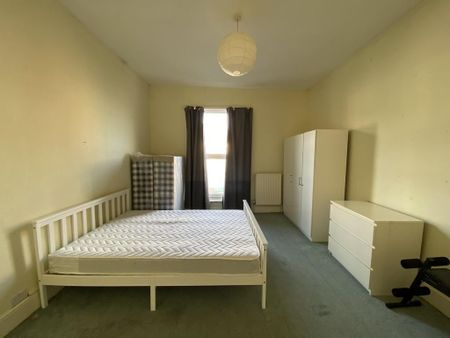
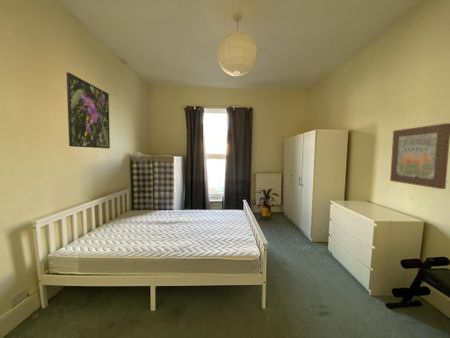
+ wall art [389,122,450,190]
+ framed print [66,72,111,149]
+ house plant [253,187,281,222]
